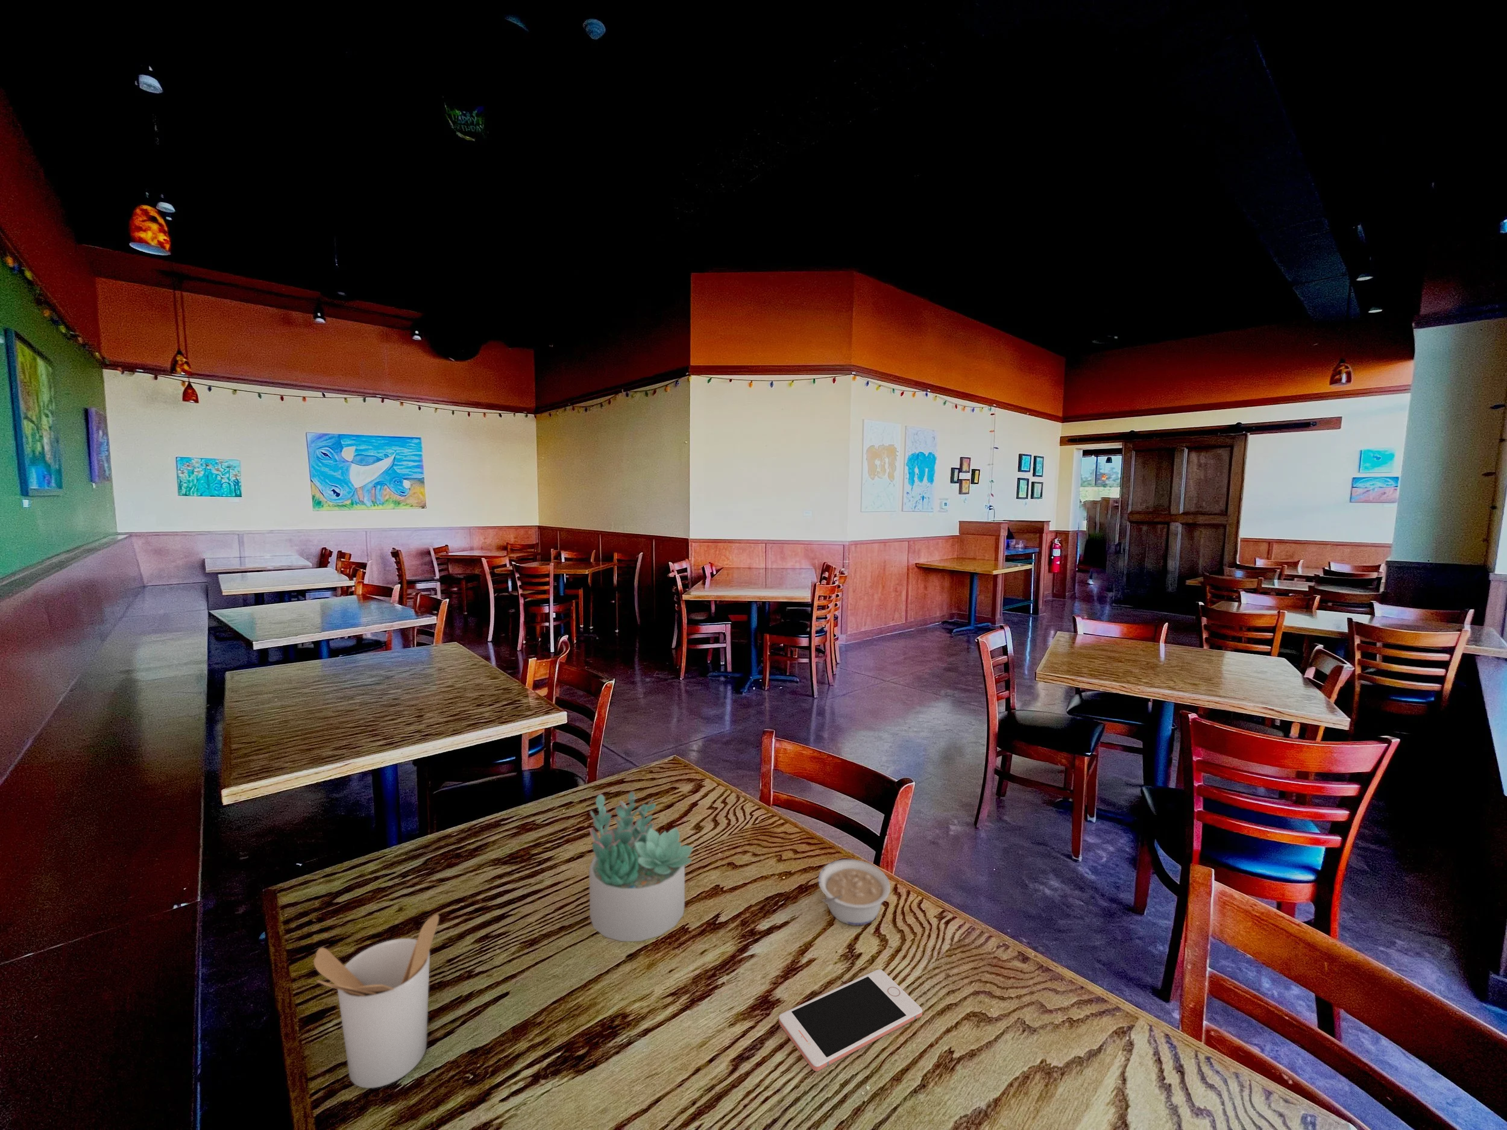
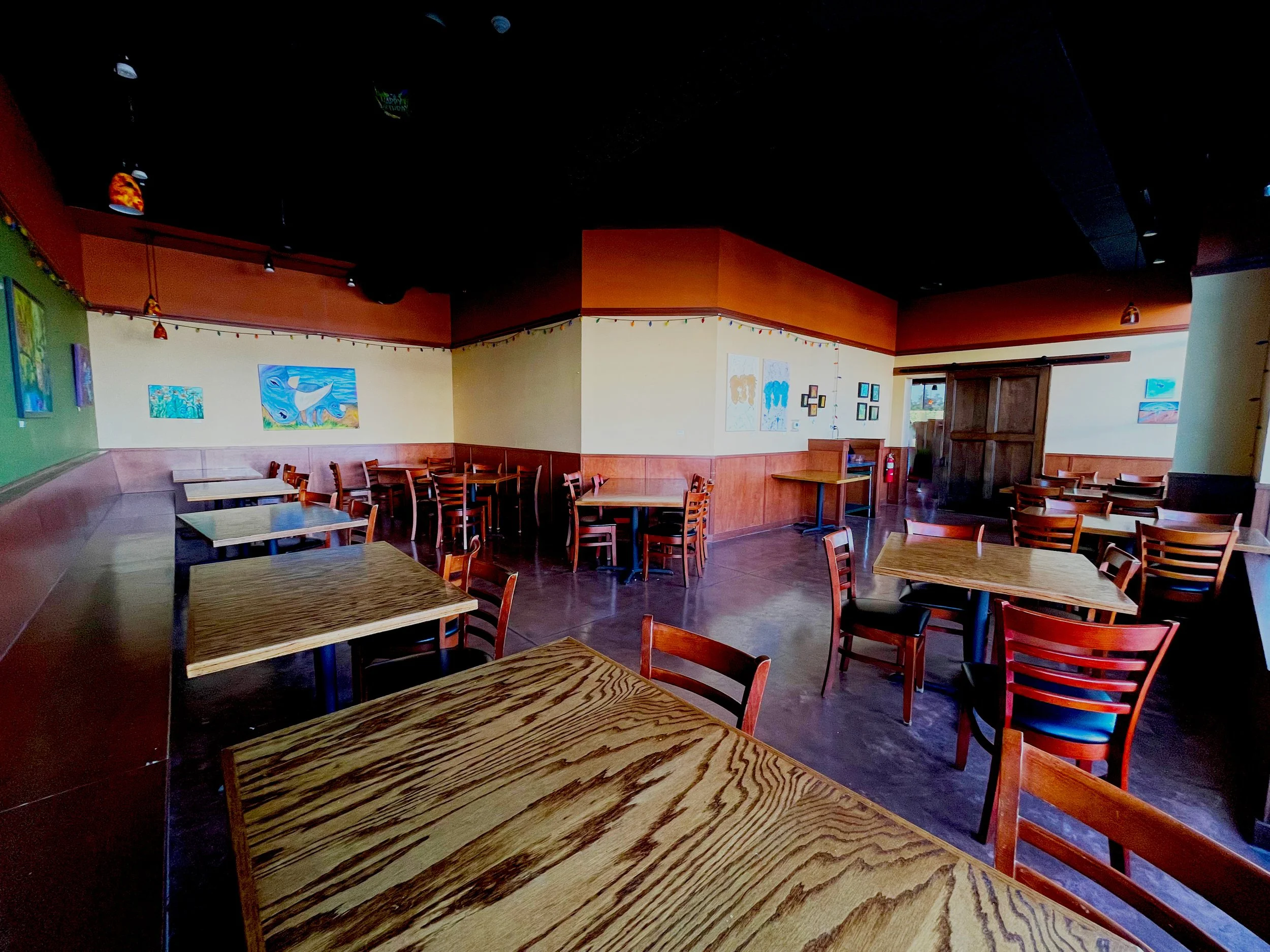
- succulent plant [589,791,694,942]
- utensil holder [313,914,439,1088]
- cell phone [778,969,923,1072]
- legume [818,859,891,926]
